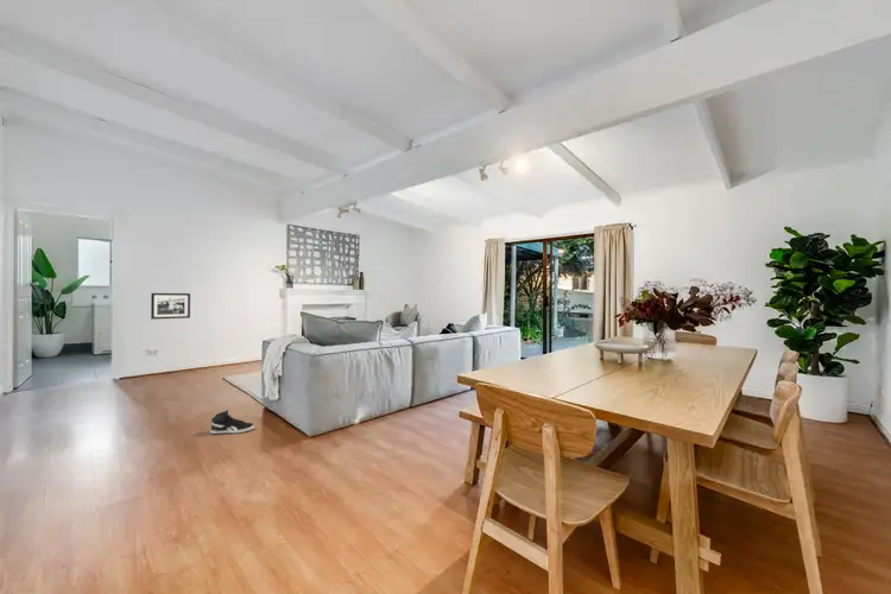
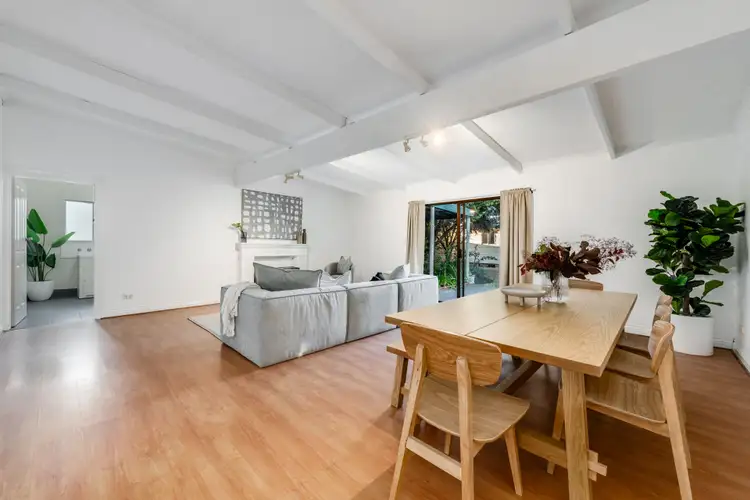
- picture frame [150,292,191,321]
- sneaker [209,410,254,435]
